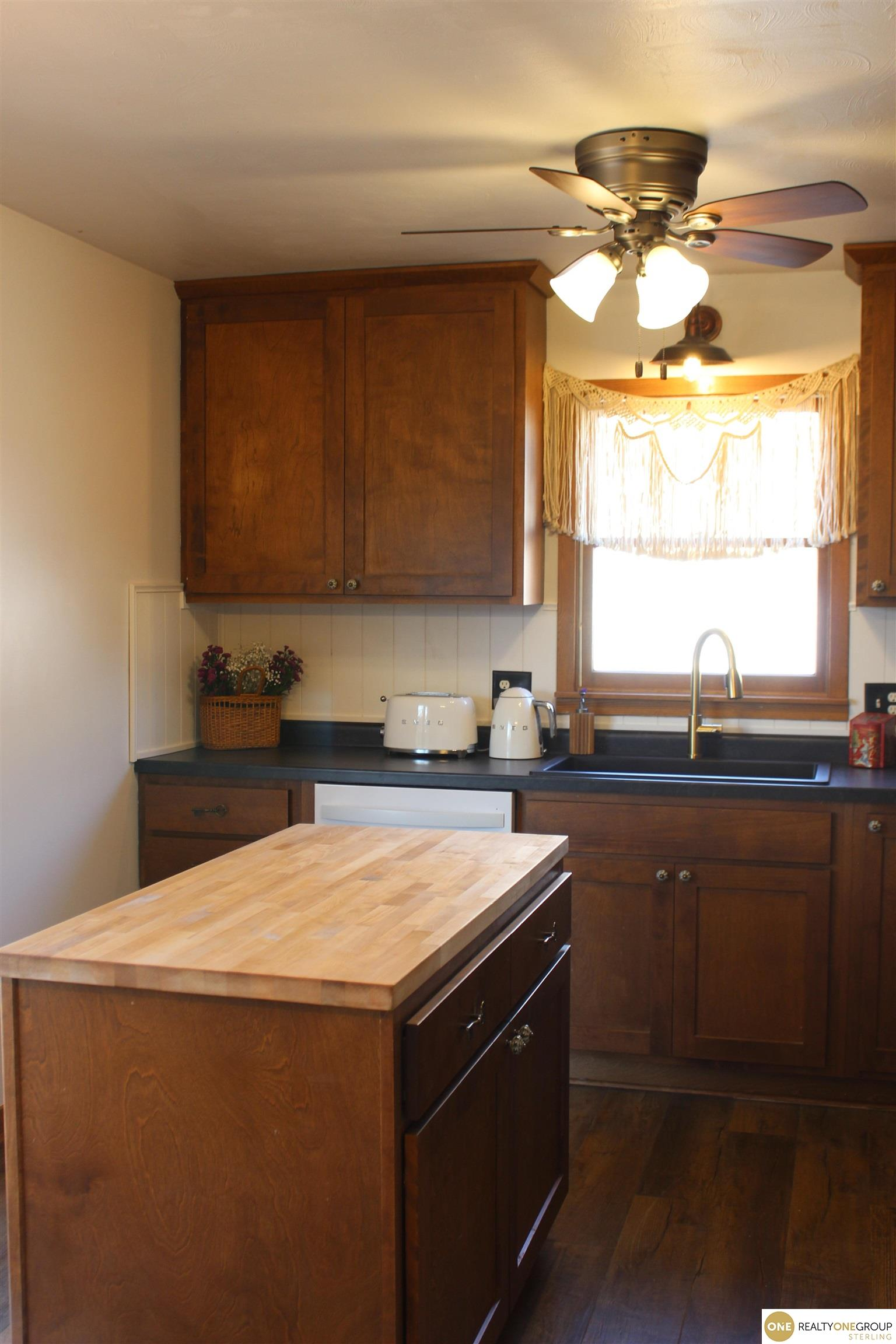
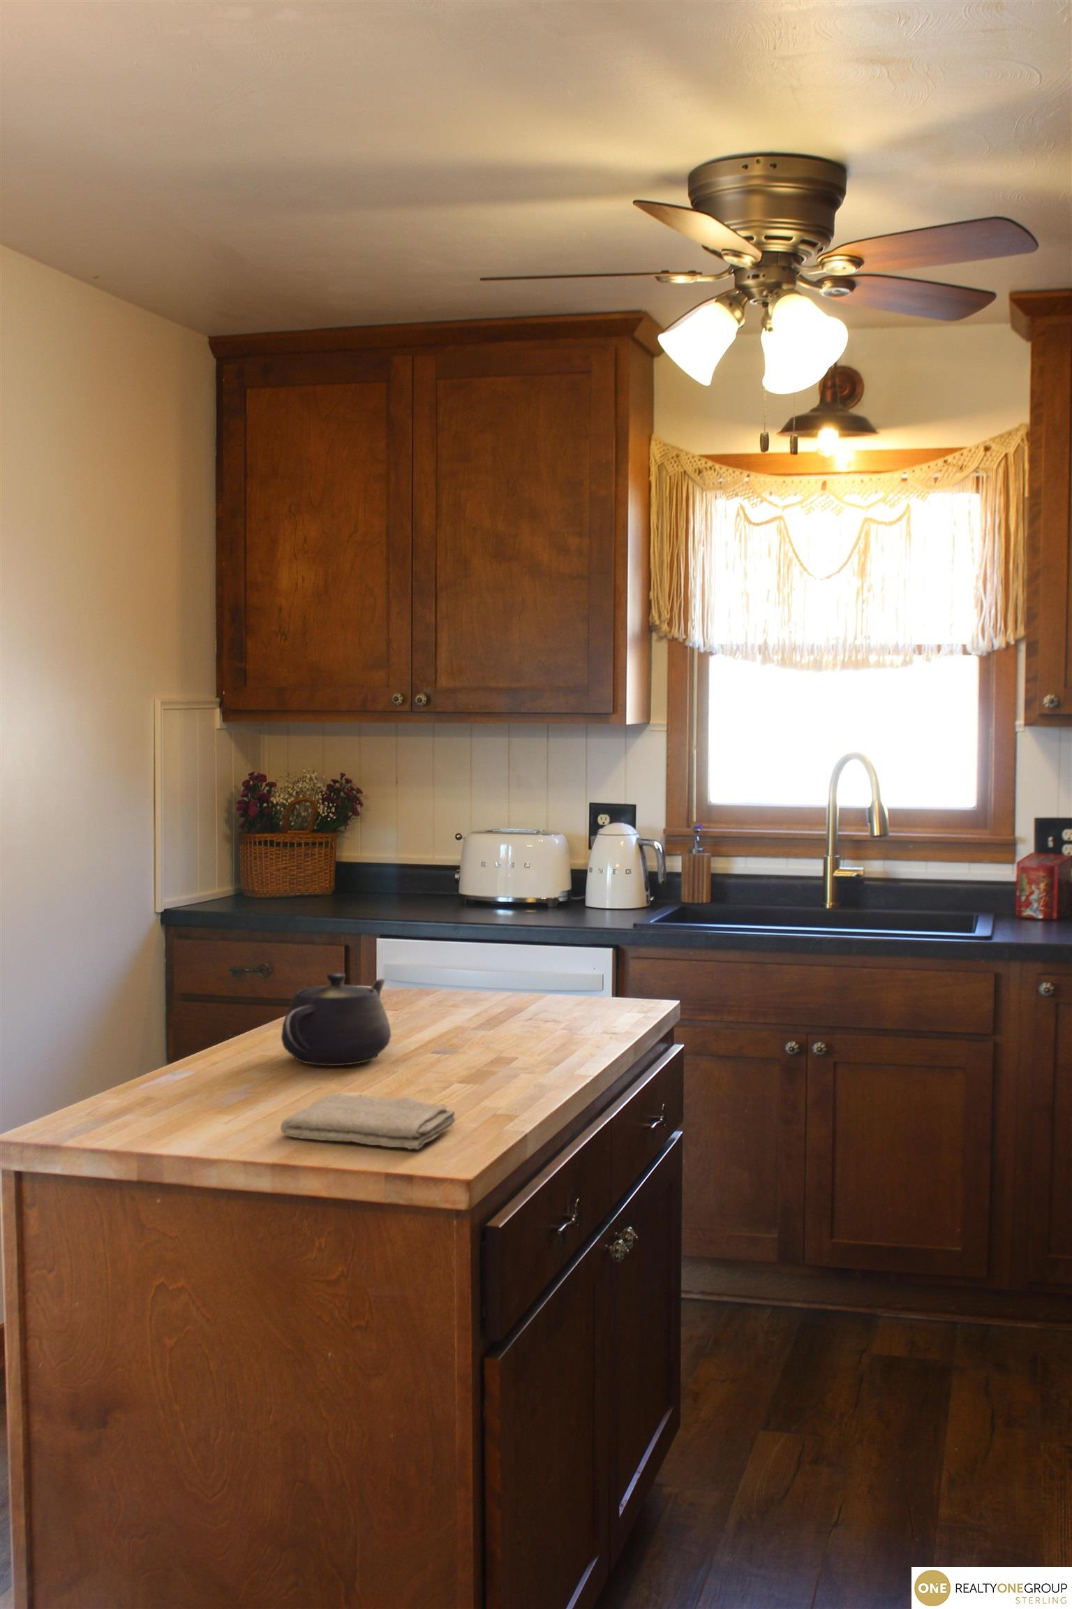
+ washcloth [280,1093,456,1150]
+ teapot [280,973,391,1067]
